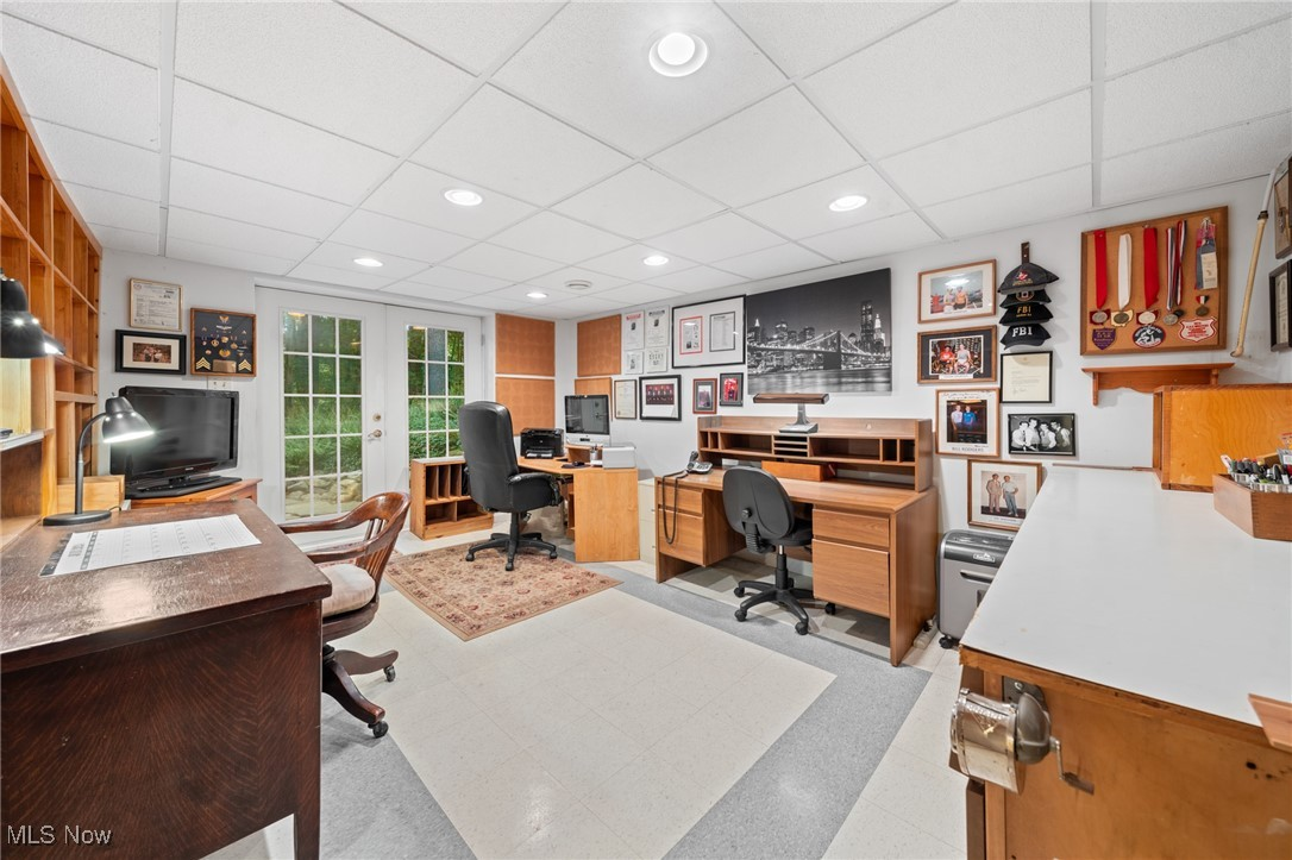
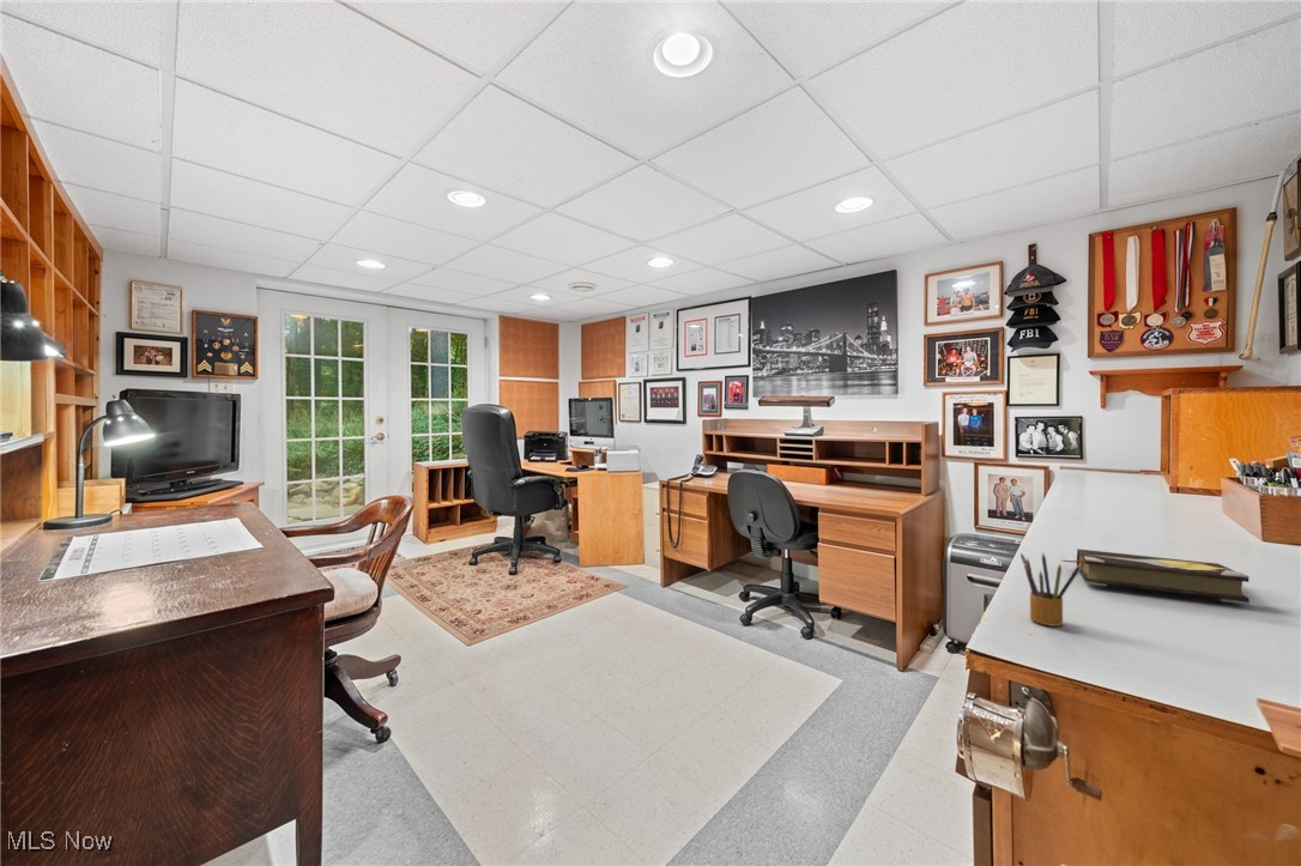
+ hardback book [1061,547,1251,606]
+ pencil box [1019,551,1081,628]
